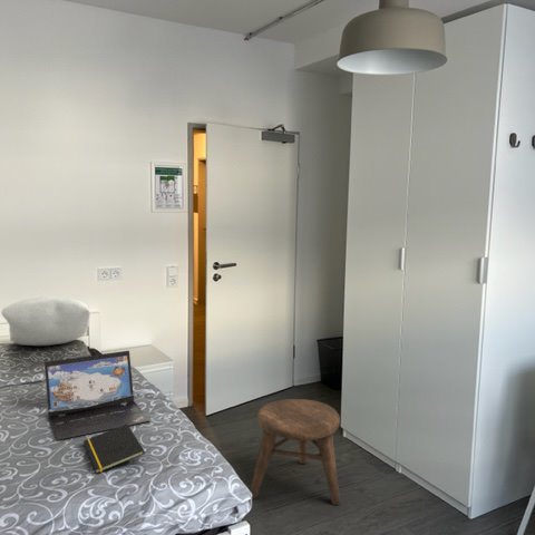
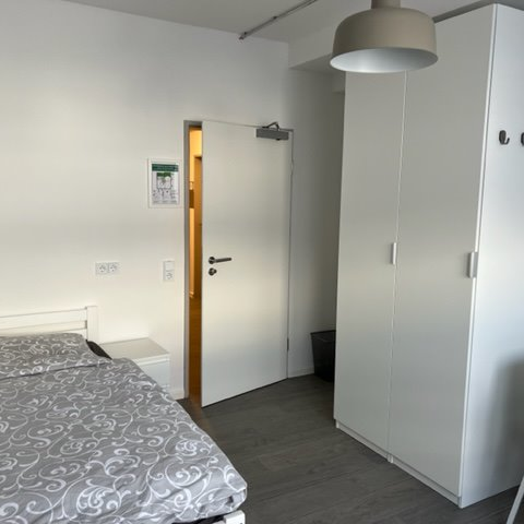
- notepad [82,425,146,475]
- pillow [0,295,90,347]
- laptop [43,350,152,441]
- stool [250,398,341,506]
